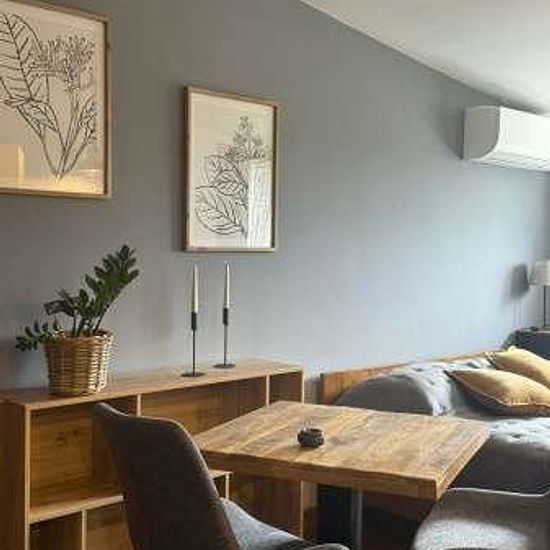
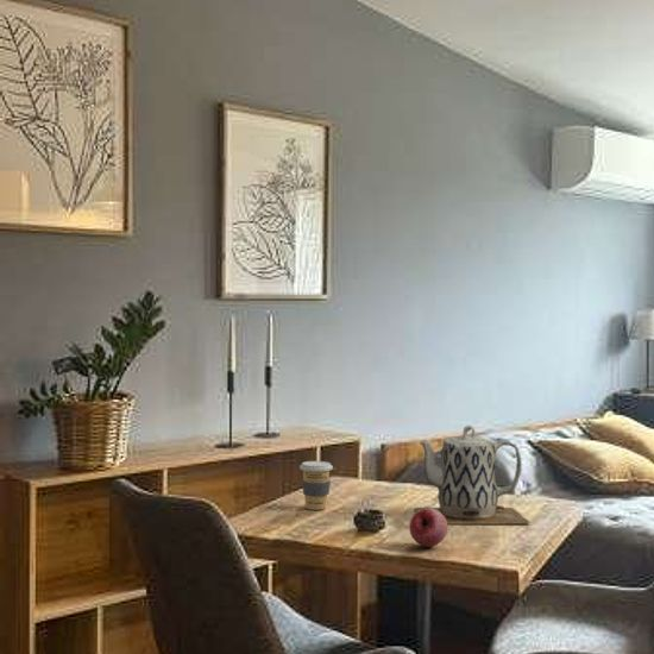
+ coffee cup [298,460,334,511]
+ teapot [413,425,532,526]
+ fruit [408,507,449,548]
